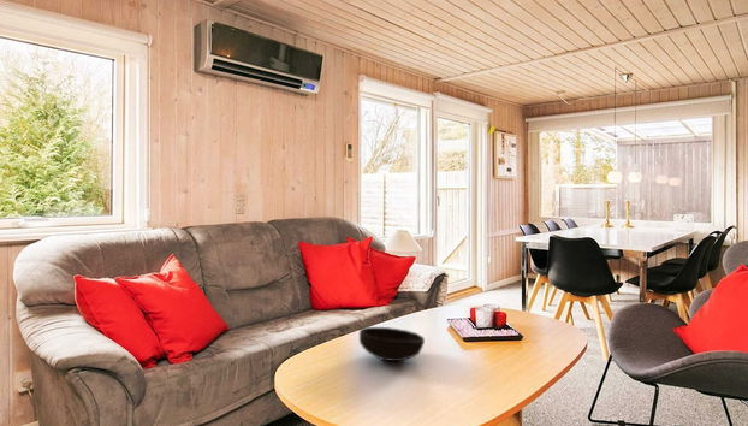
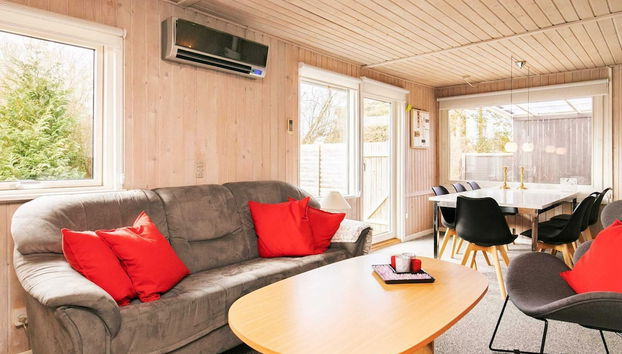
- bowl [358,326,426,362]
